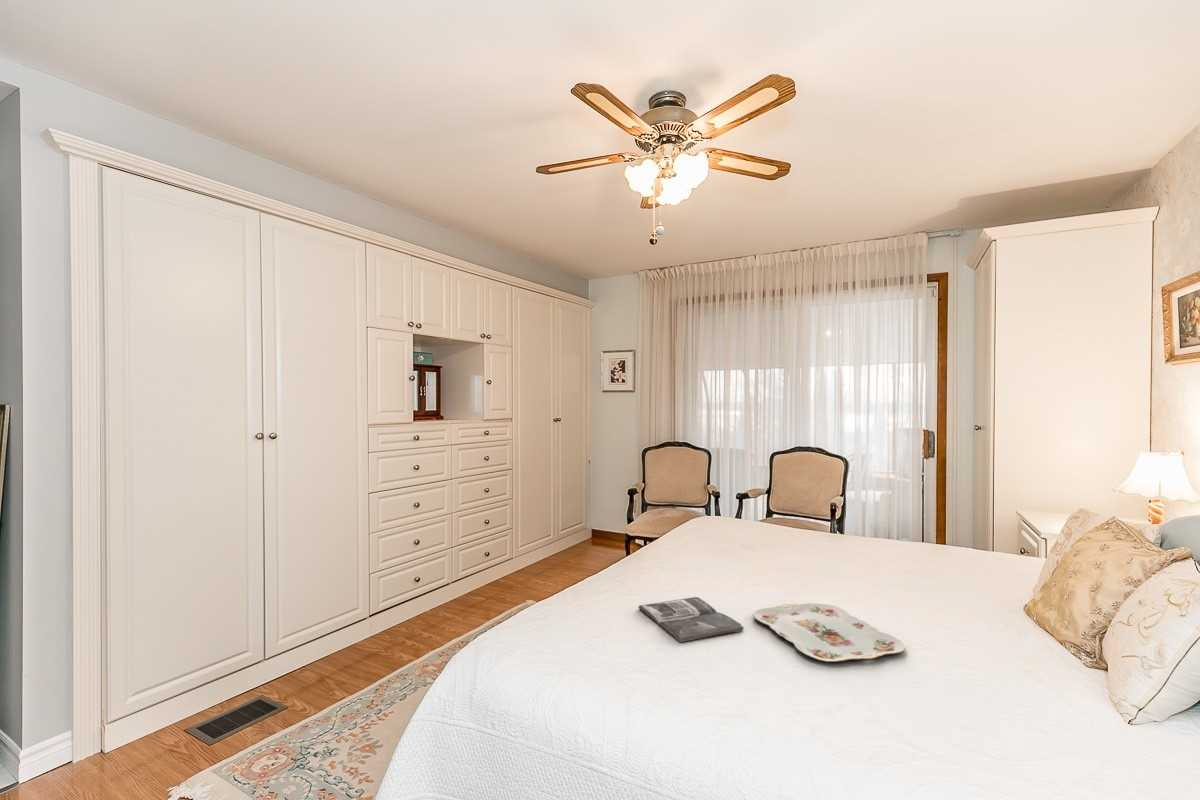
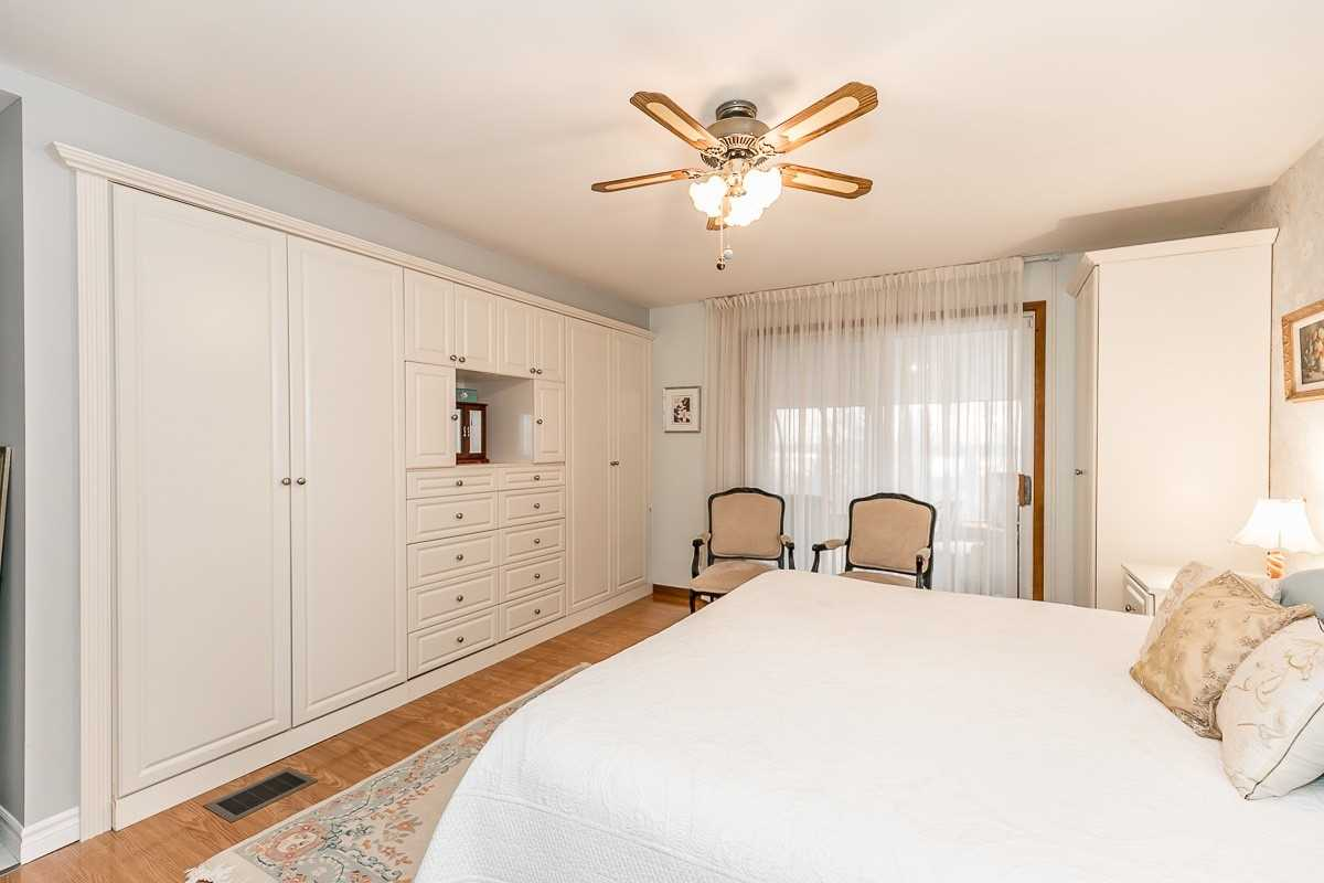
- magazine [638,596,745,643]
- serving tray [752,602,906,663]
